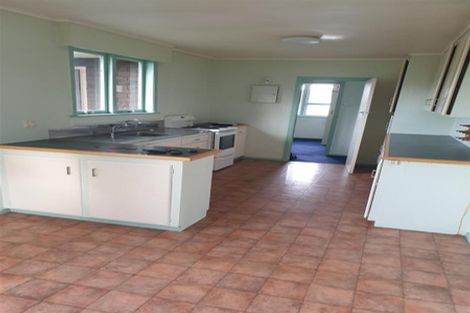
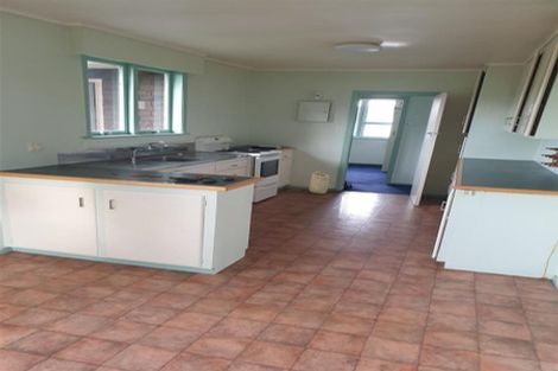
+ basket [307,169,330,196]
